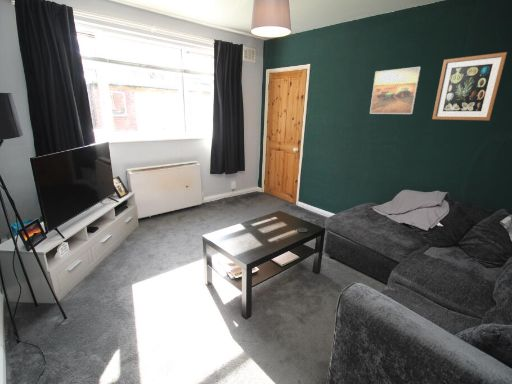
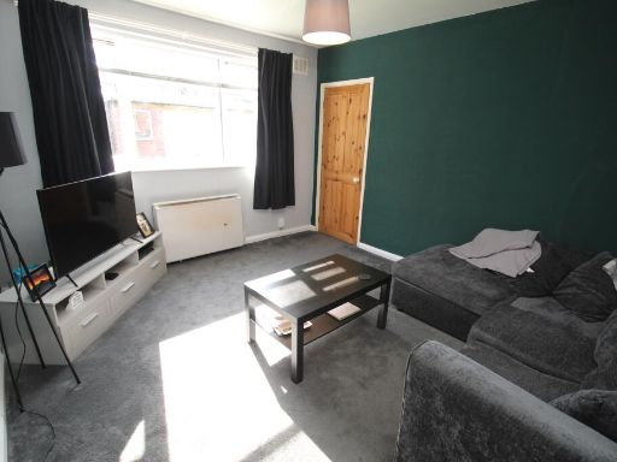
- wall art [431,51,508,122]
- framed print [369,66,422,115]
